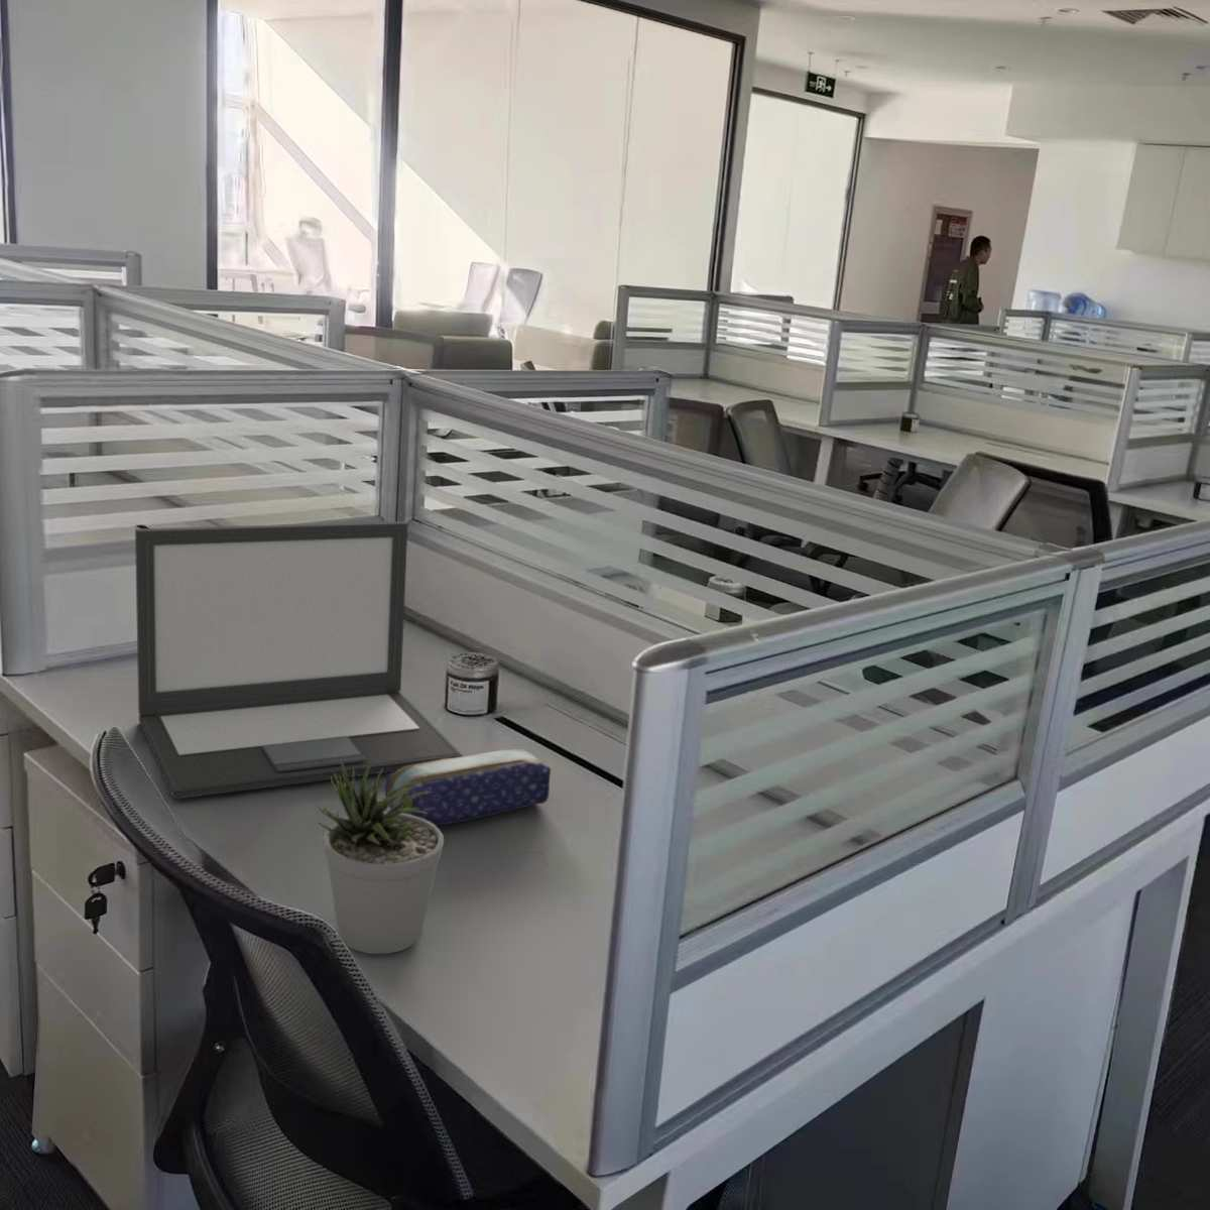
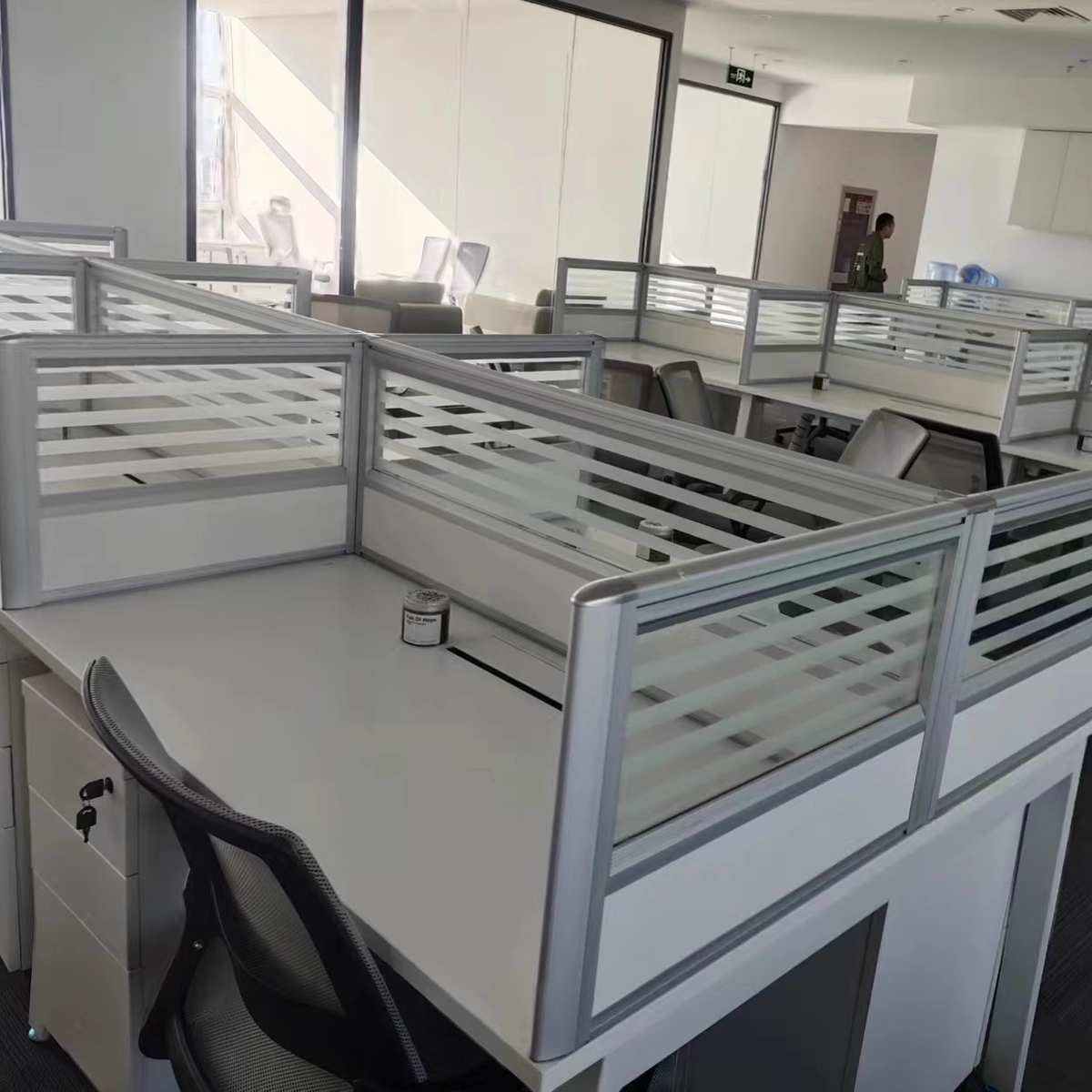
- laptop [134,521,464,801]
- potted plant [317,762,444,955]
- pencil case [384,748,552,827]
